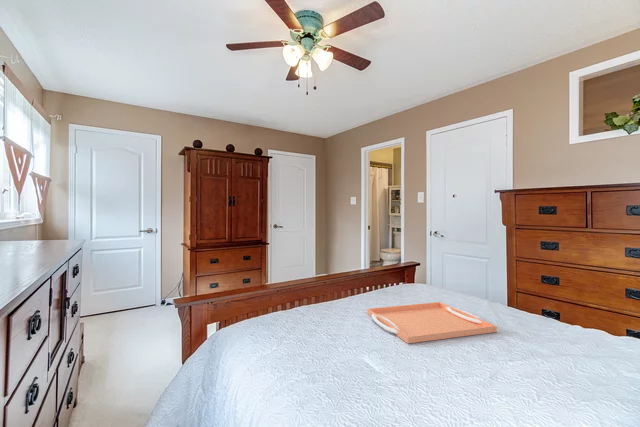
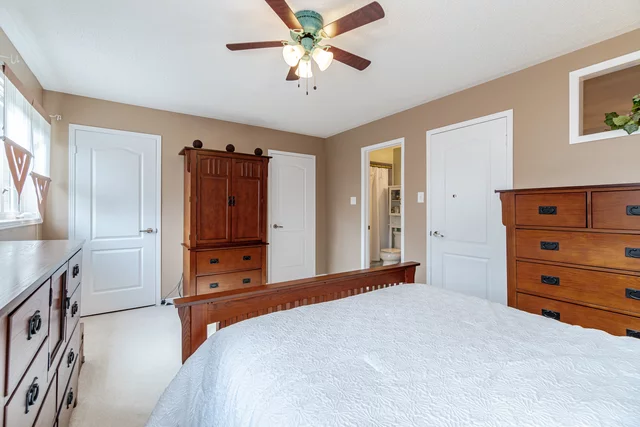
- serving tray [366,301,498,344]
